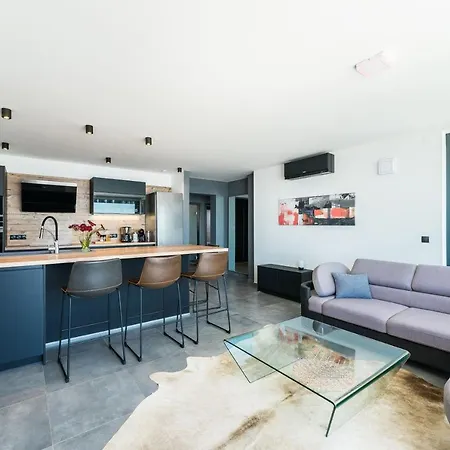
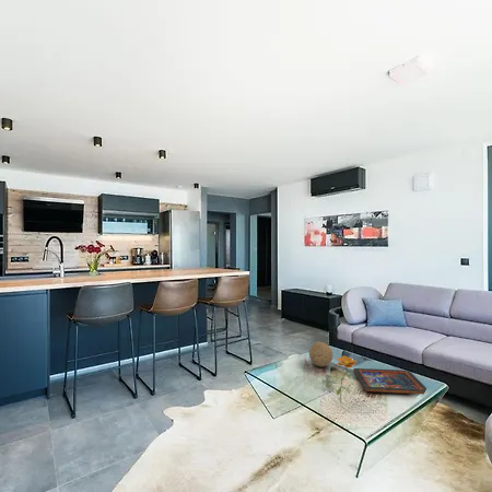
+ flower [332,354,358,403]
+ religious icon [353,367,427,396]
+ decorative ball [308,341,333,367]
